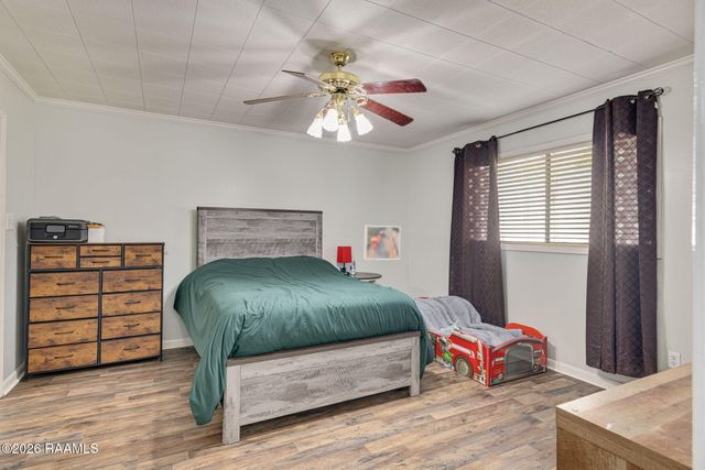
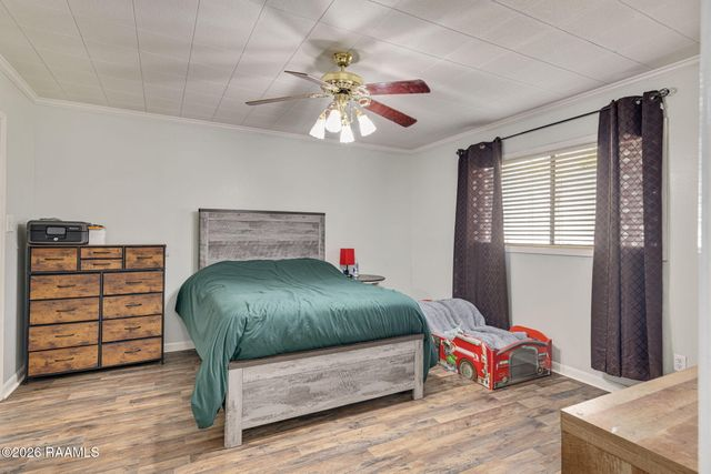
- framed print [364,225,401,261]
